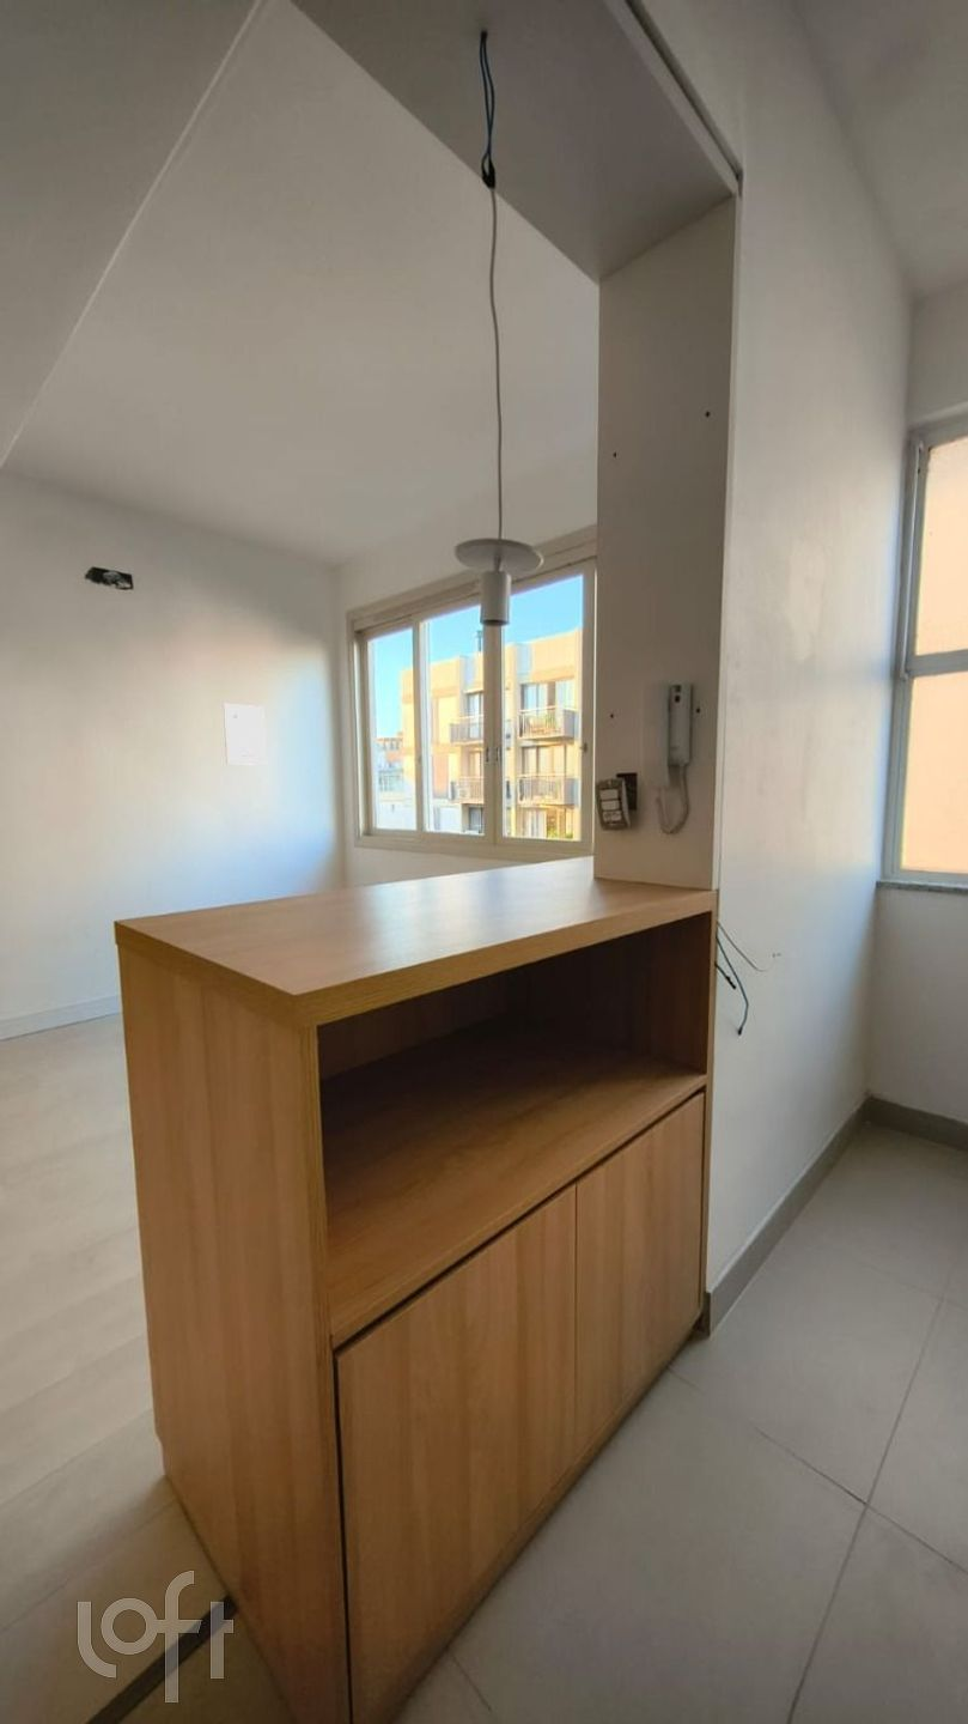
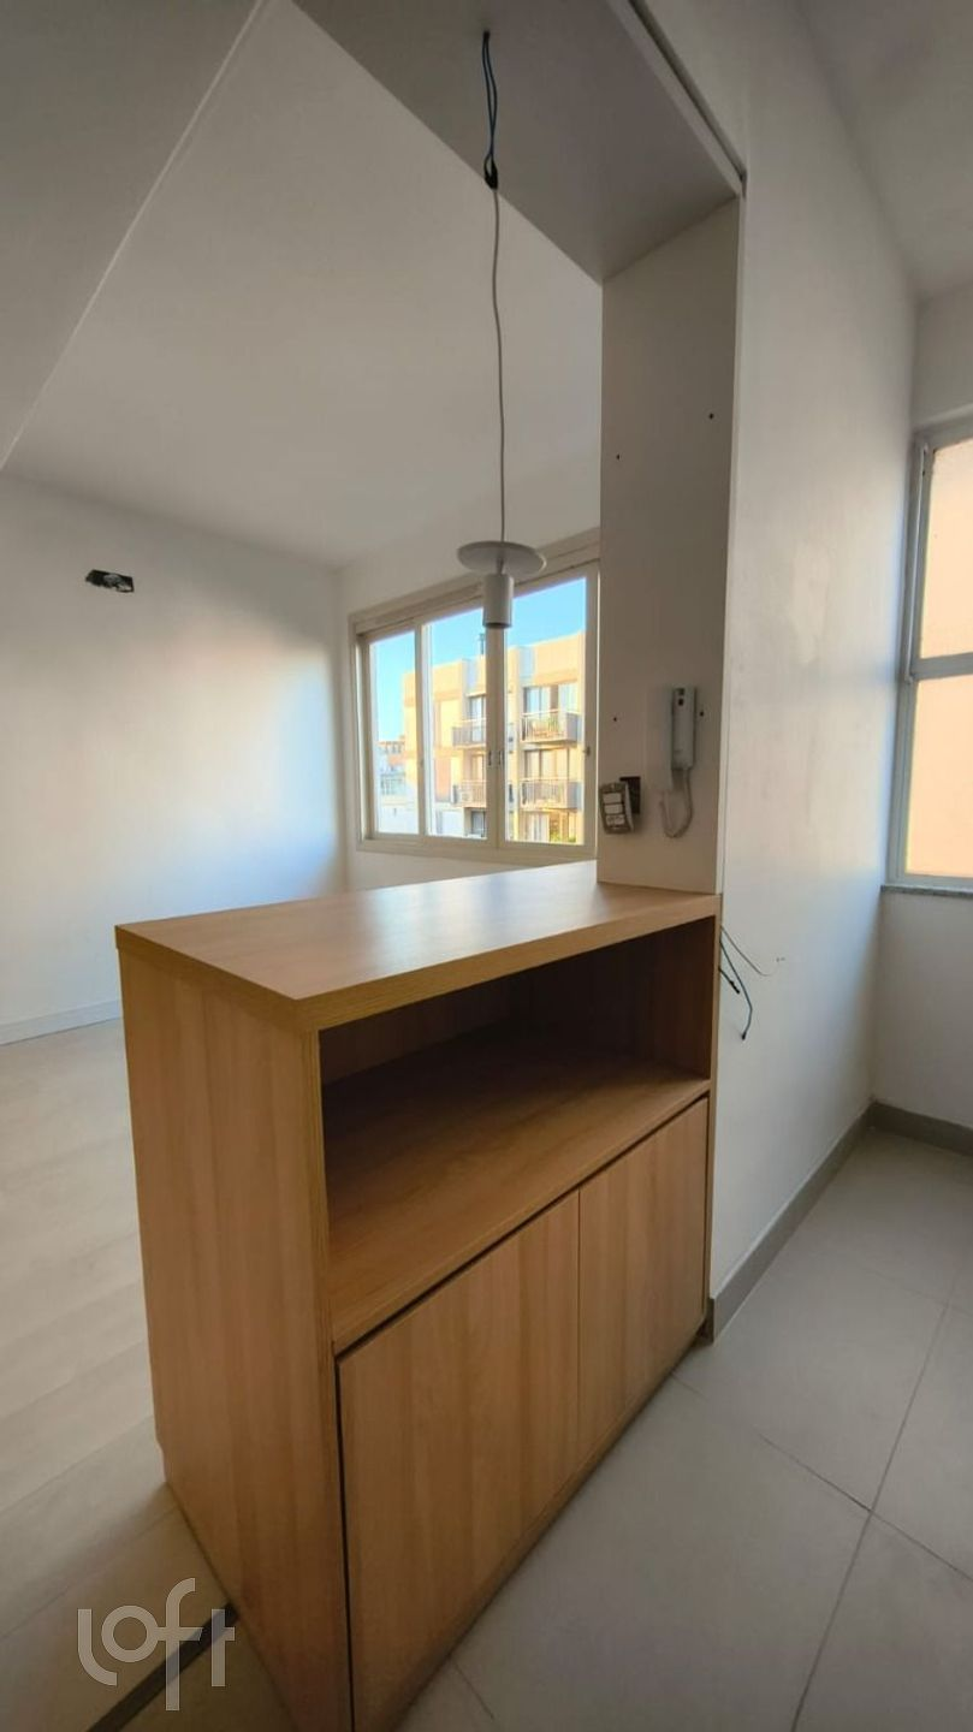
- wall art [223,703,267,766]
